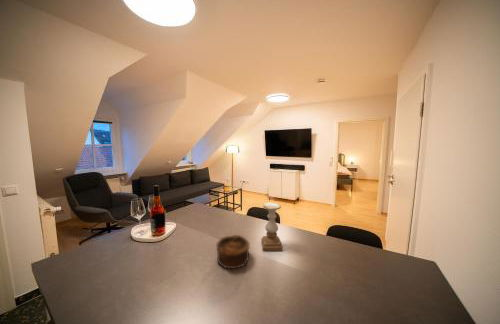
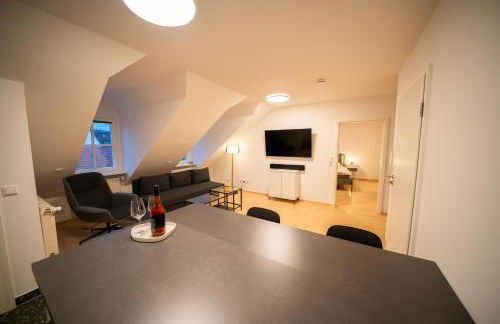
- candle holder [260,202,284,252]
- bowl [215,234,251,270]
